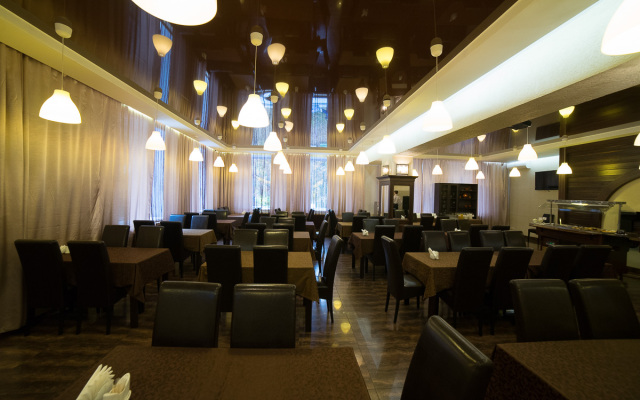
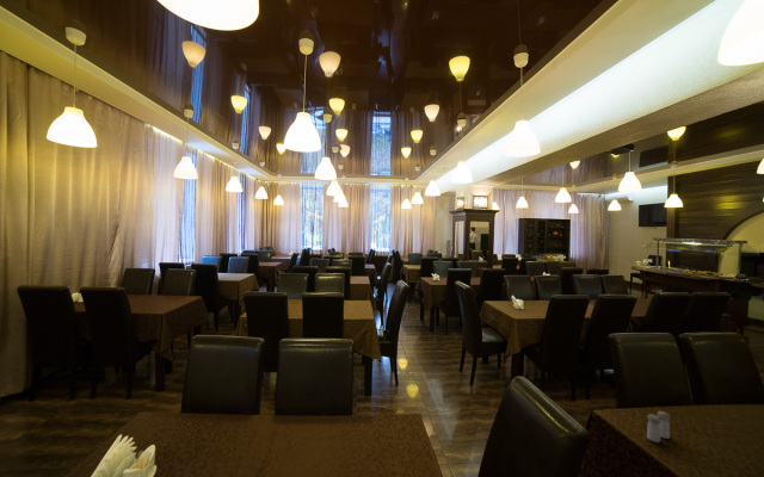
+ salt and pepper shaker [646,410,671,444]
